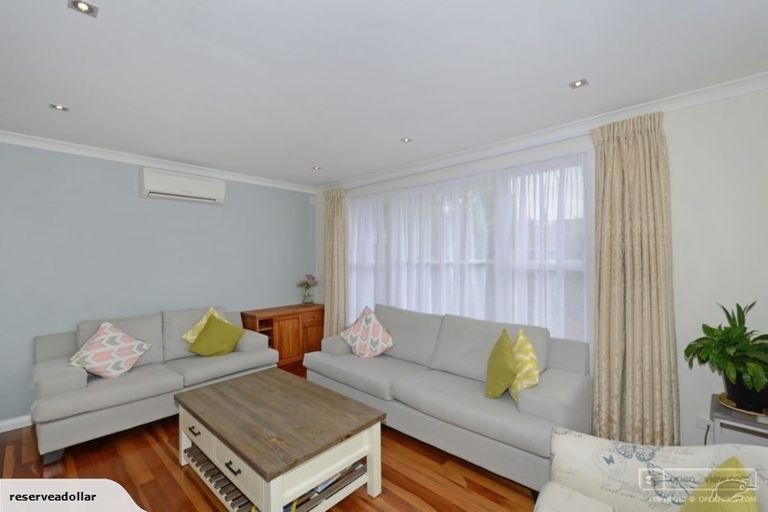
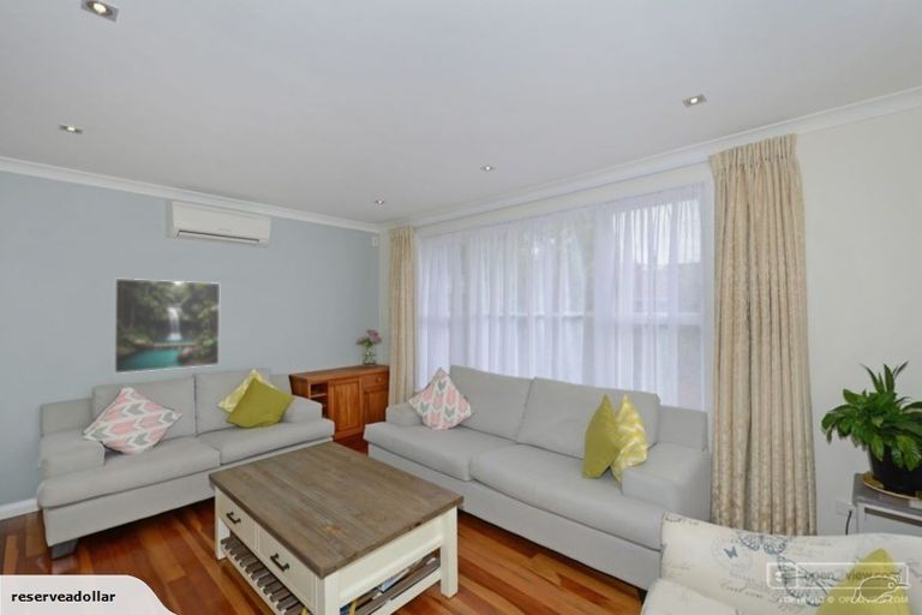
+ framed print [113,277,221,375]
